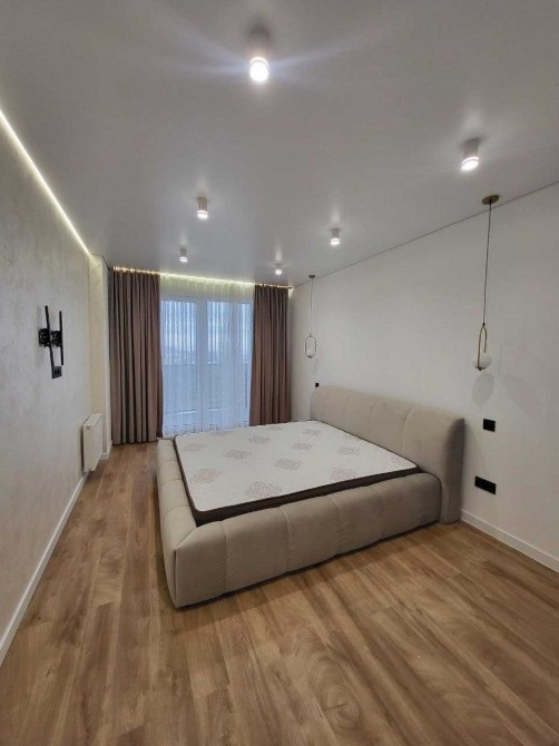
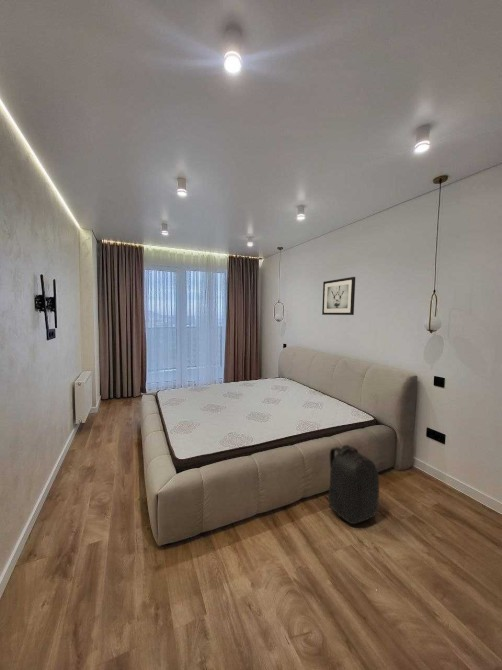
+ wall art [321,276,356,316]
+ backpack [324,444,380,525]
